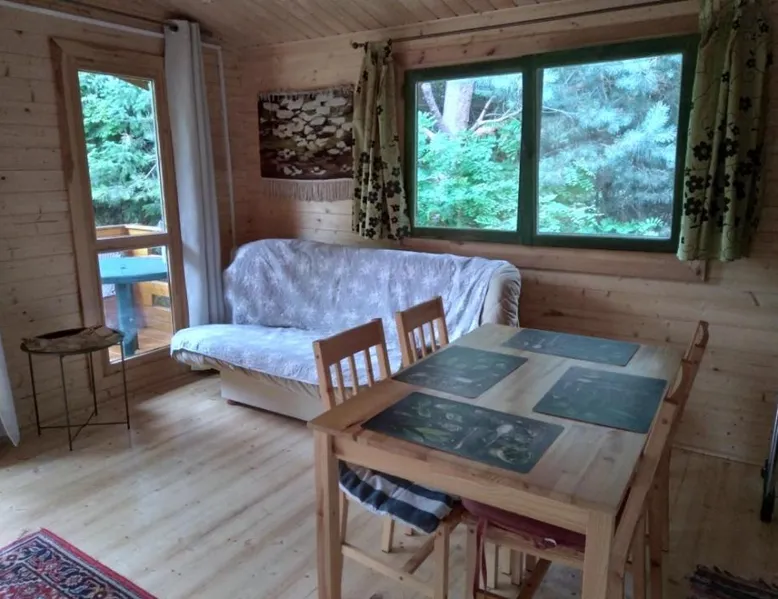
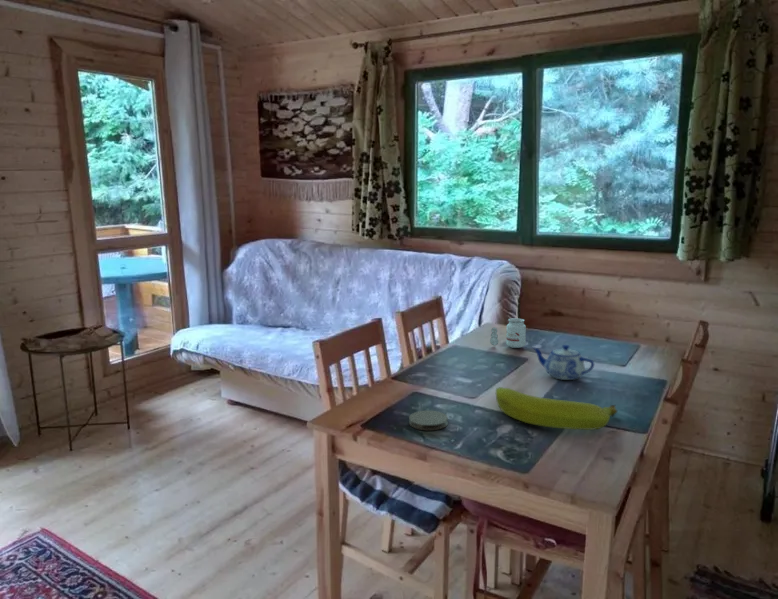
+ teapot [532,344,595,381]
+ coaster [408,410,449,431]
+ banana [495,386,619,431]
+ candle [489,317,527,349]
